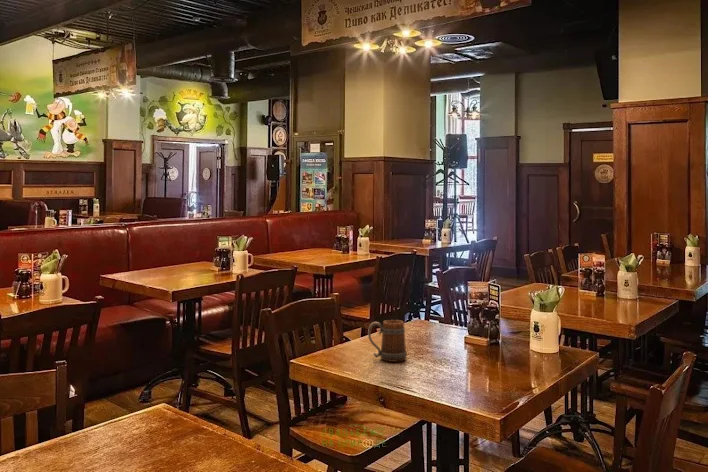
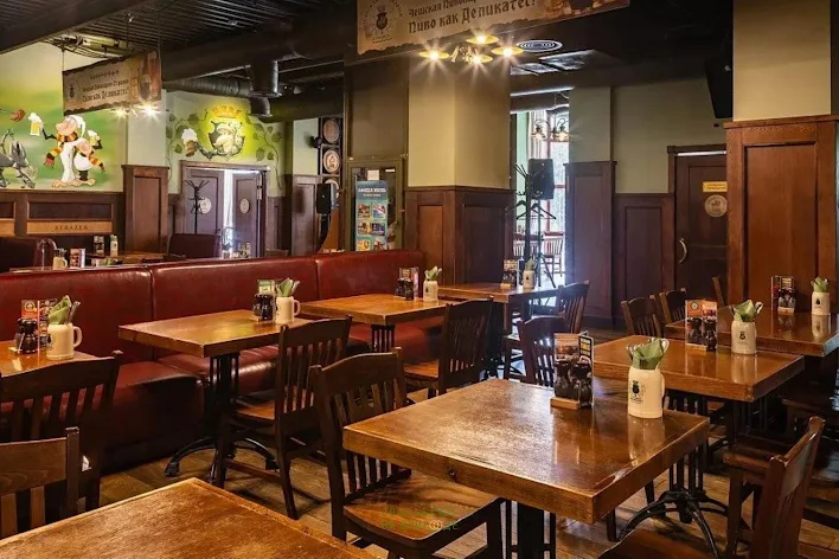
- beer mug [367,319,408,363]
